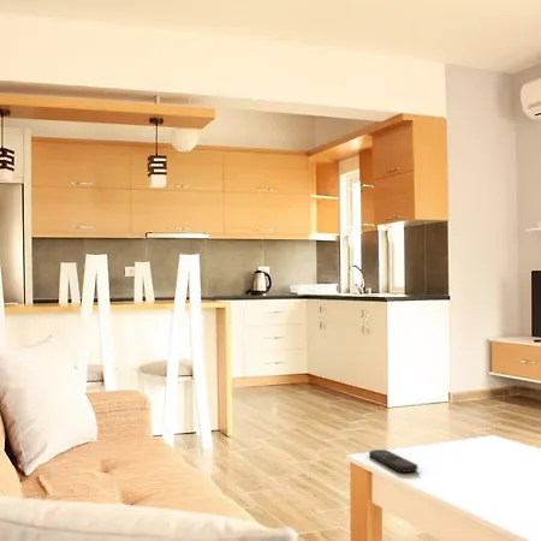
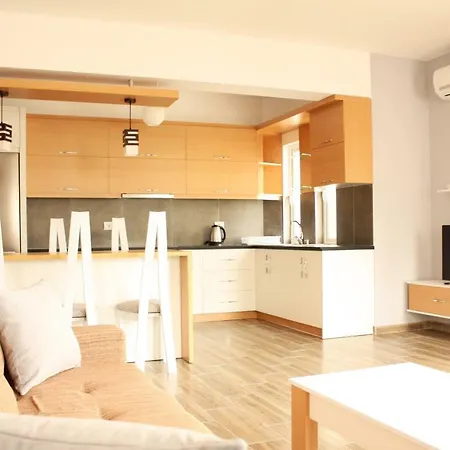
- remote control [368,448,418,474]
